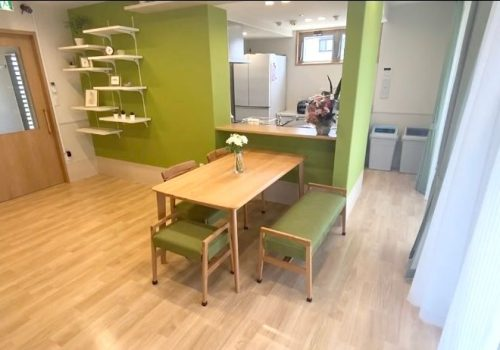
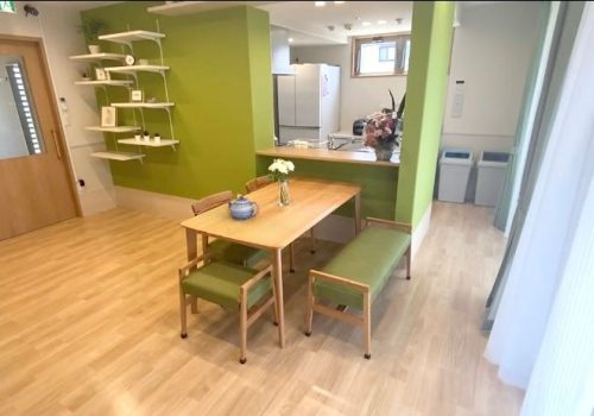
+ teapot [225,195,260,221]
